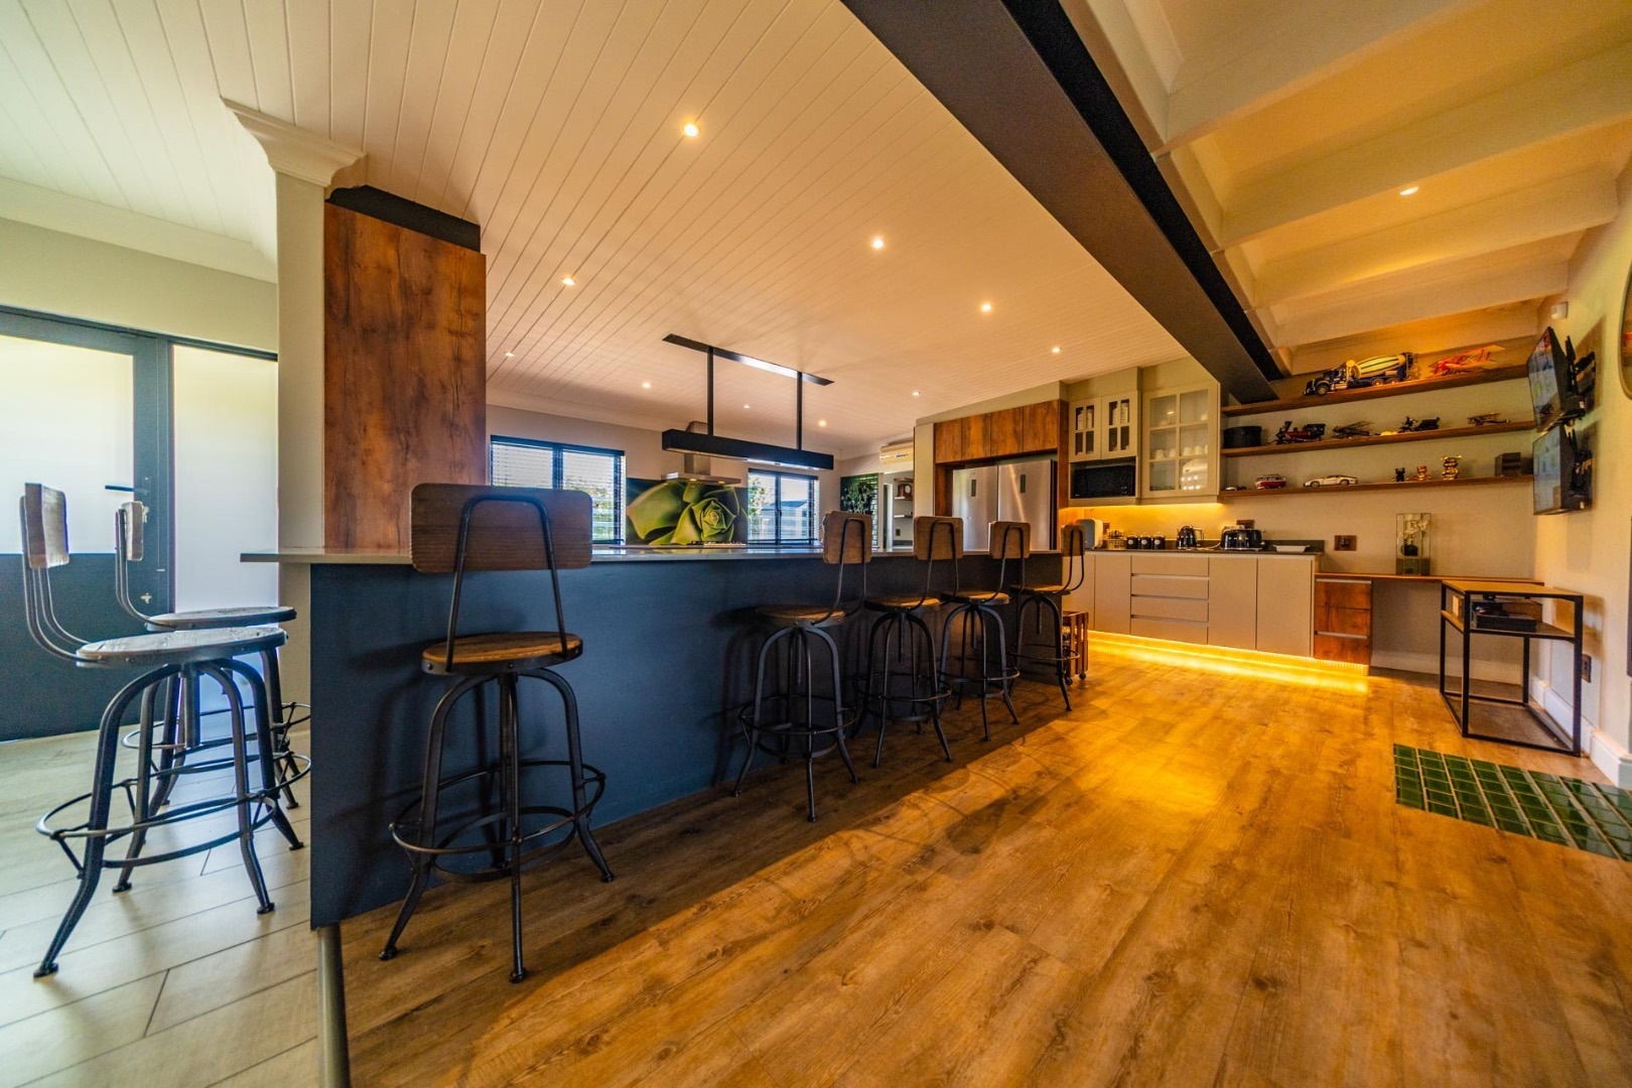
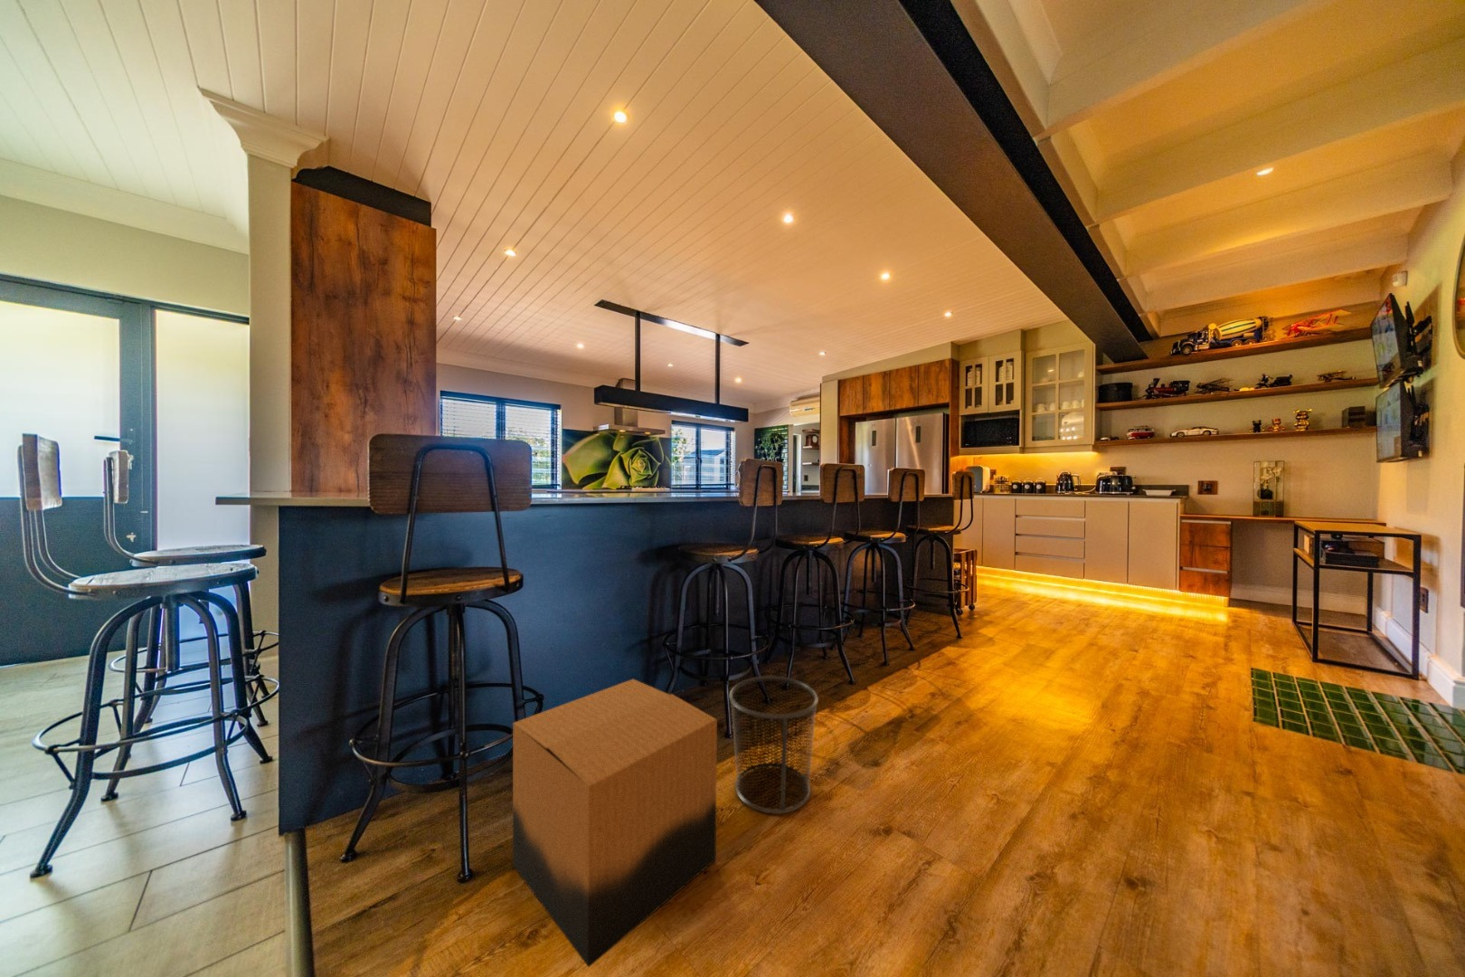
+ cardboard box [512,678,718,968]
+ waste bin [728,676,820,815]
